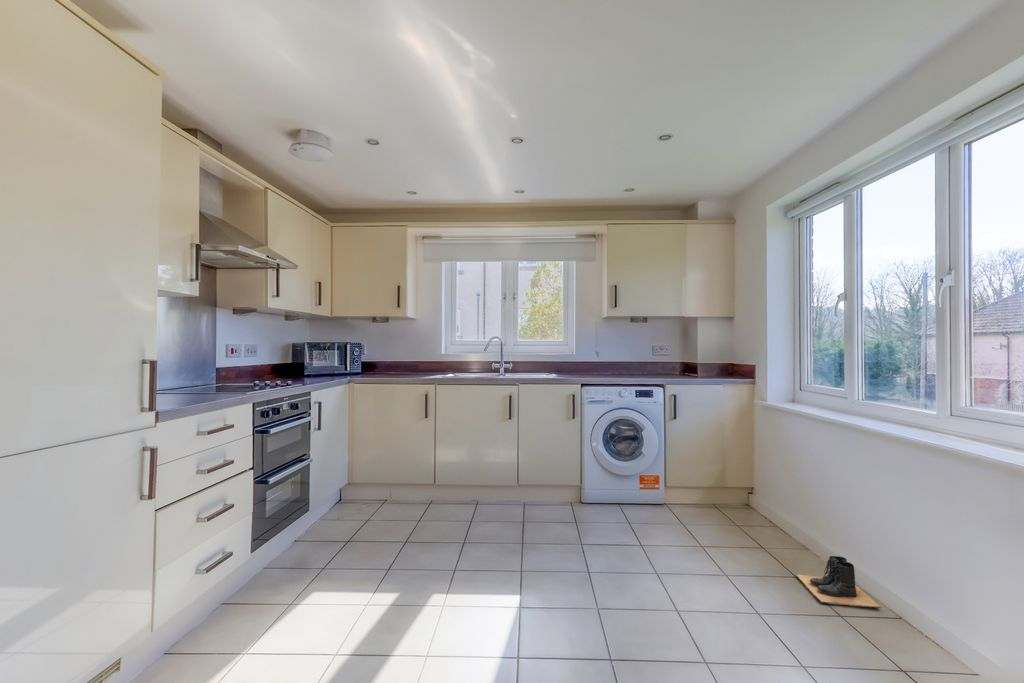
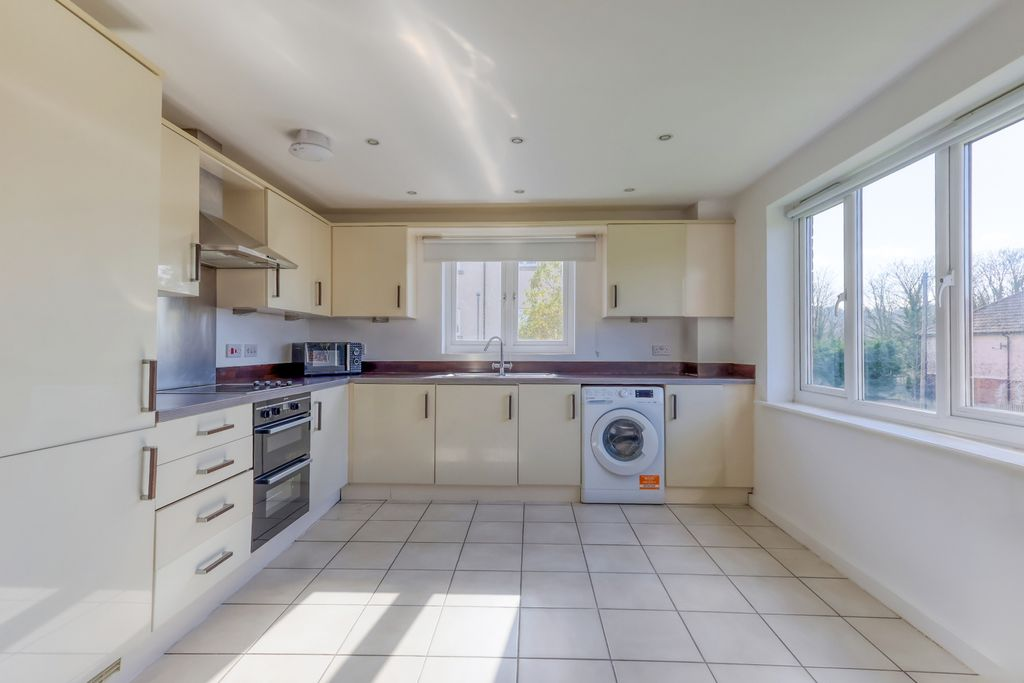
- boots [795,555,882,609]
